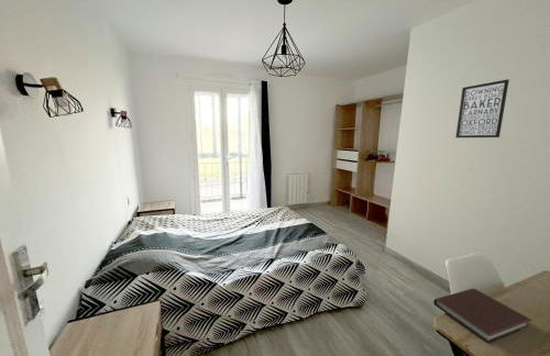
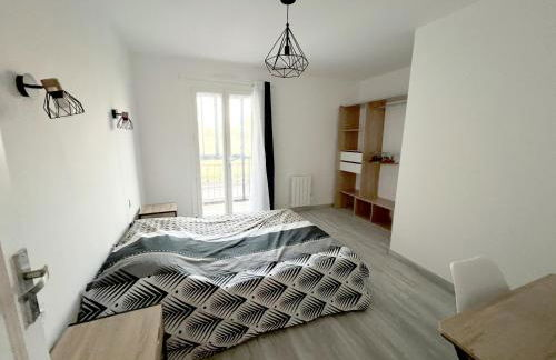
- wall art [454,78,510,138]
- notebook [432,288,532,344]
